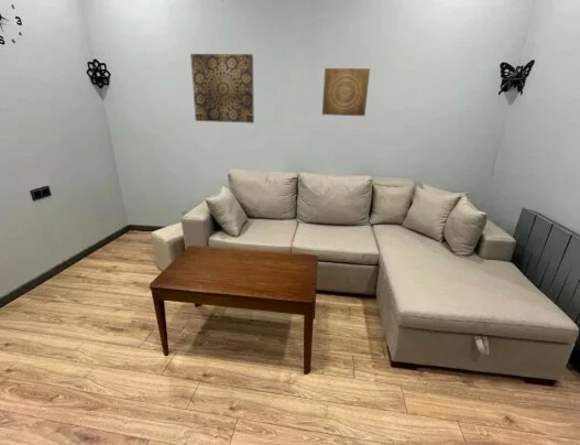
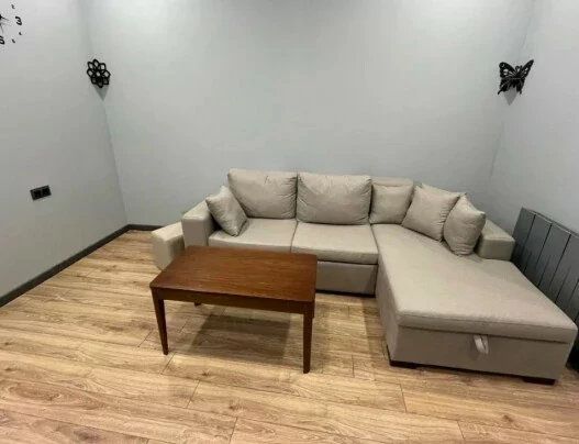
- wall art [189,53,255,124]
- wall art [321,67,371,117]
